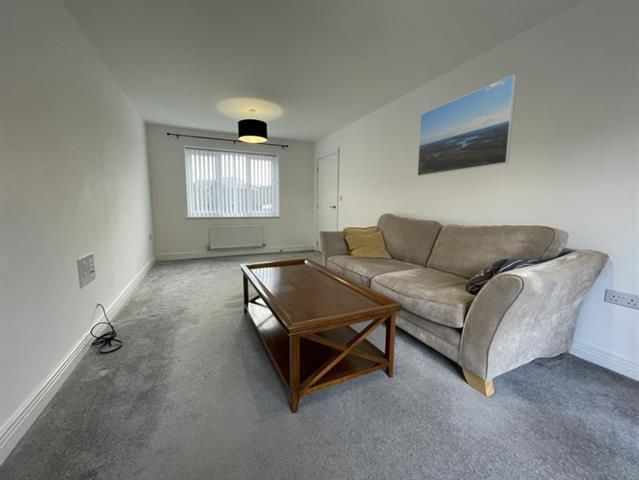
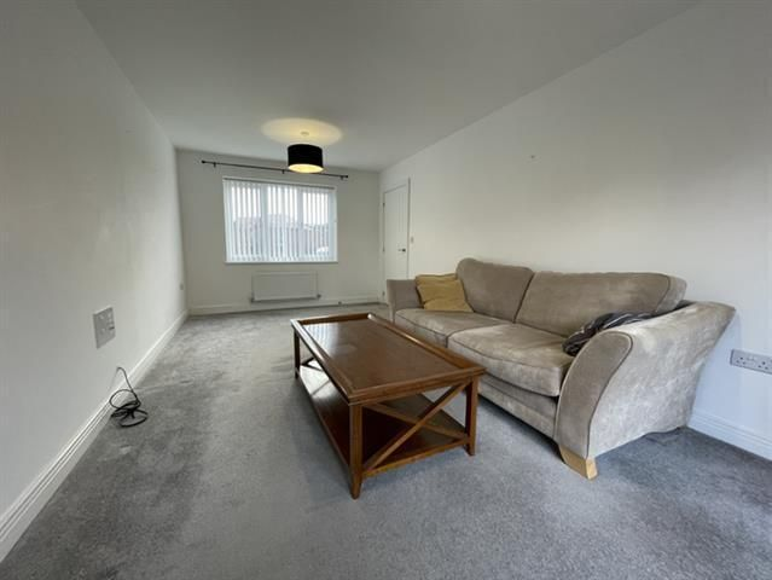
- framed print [416,74,517,177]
